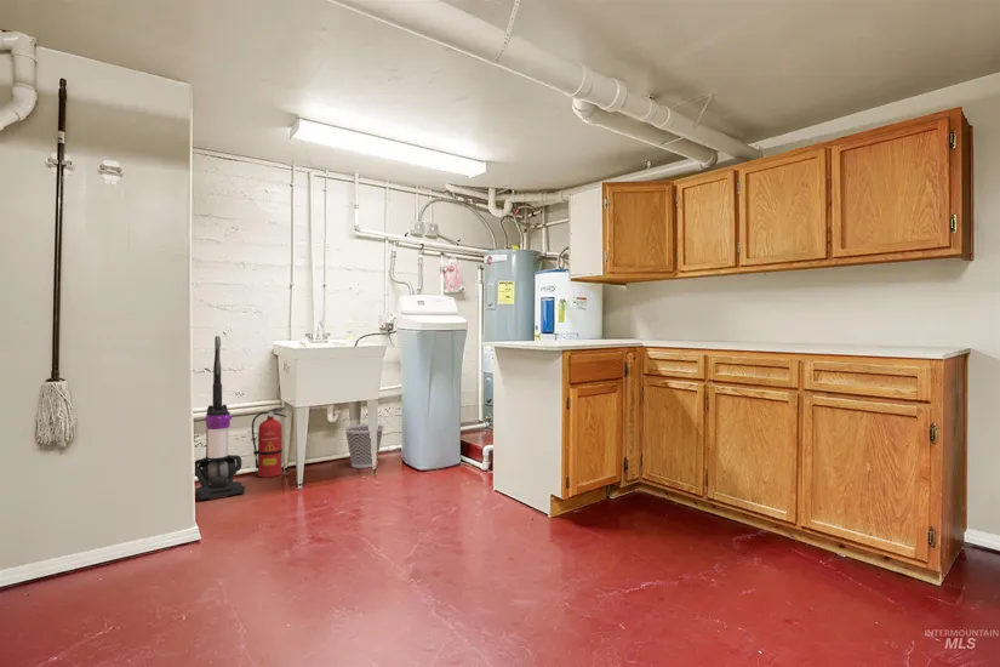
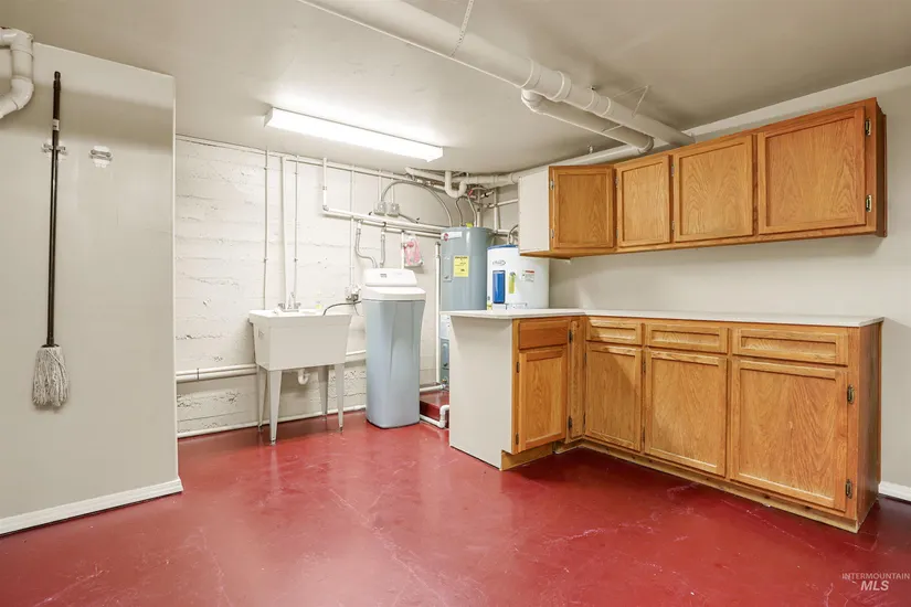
- wastebasket [344,423,385,469]
- fire extinguisher [251,406,288,479]
- vacuum cleaner [194,335,246,501]
